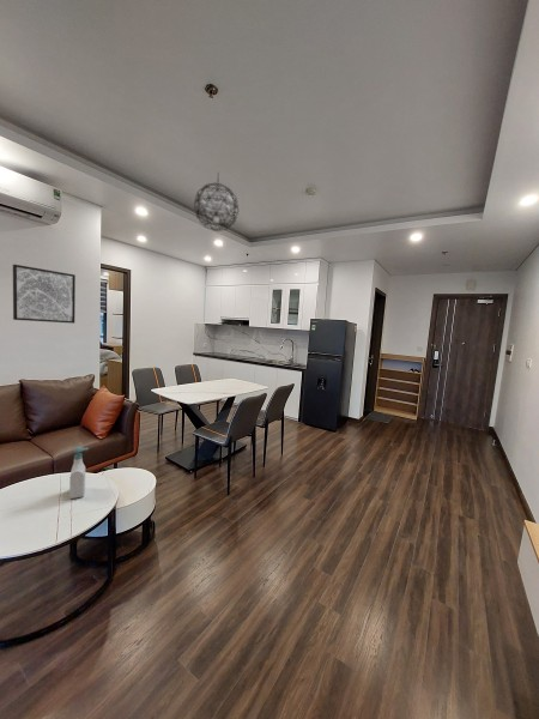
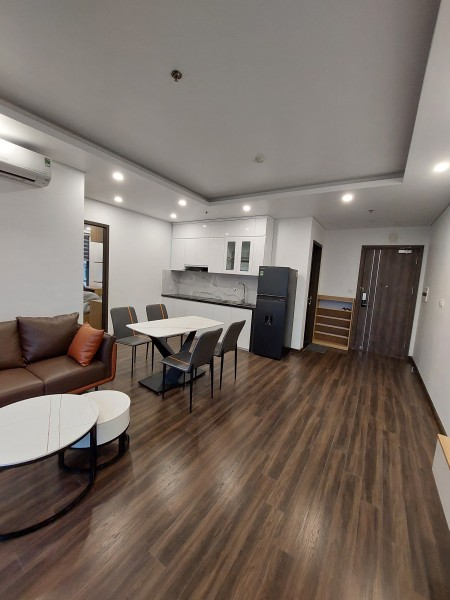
- soap bottle [68,446,90,500]
- wall art [12,264,77,325]
- pendant light [193,170,240,232]
